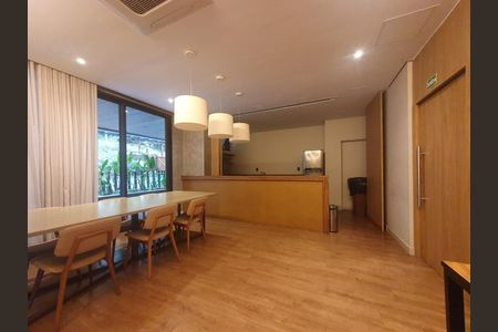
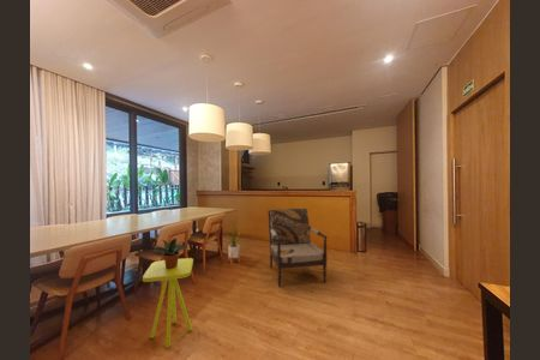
+ side table [142,257,194,349]
+ potted plant [152,238,191,269]
+ house plant [221,222,245,263]
+ armchair [266,206,328,288]
